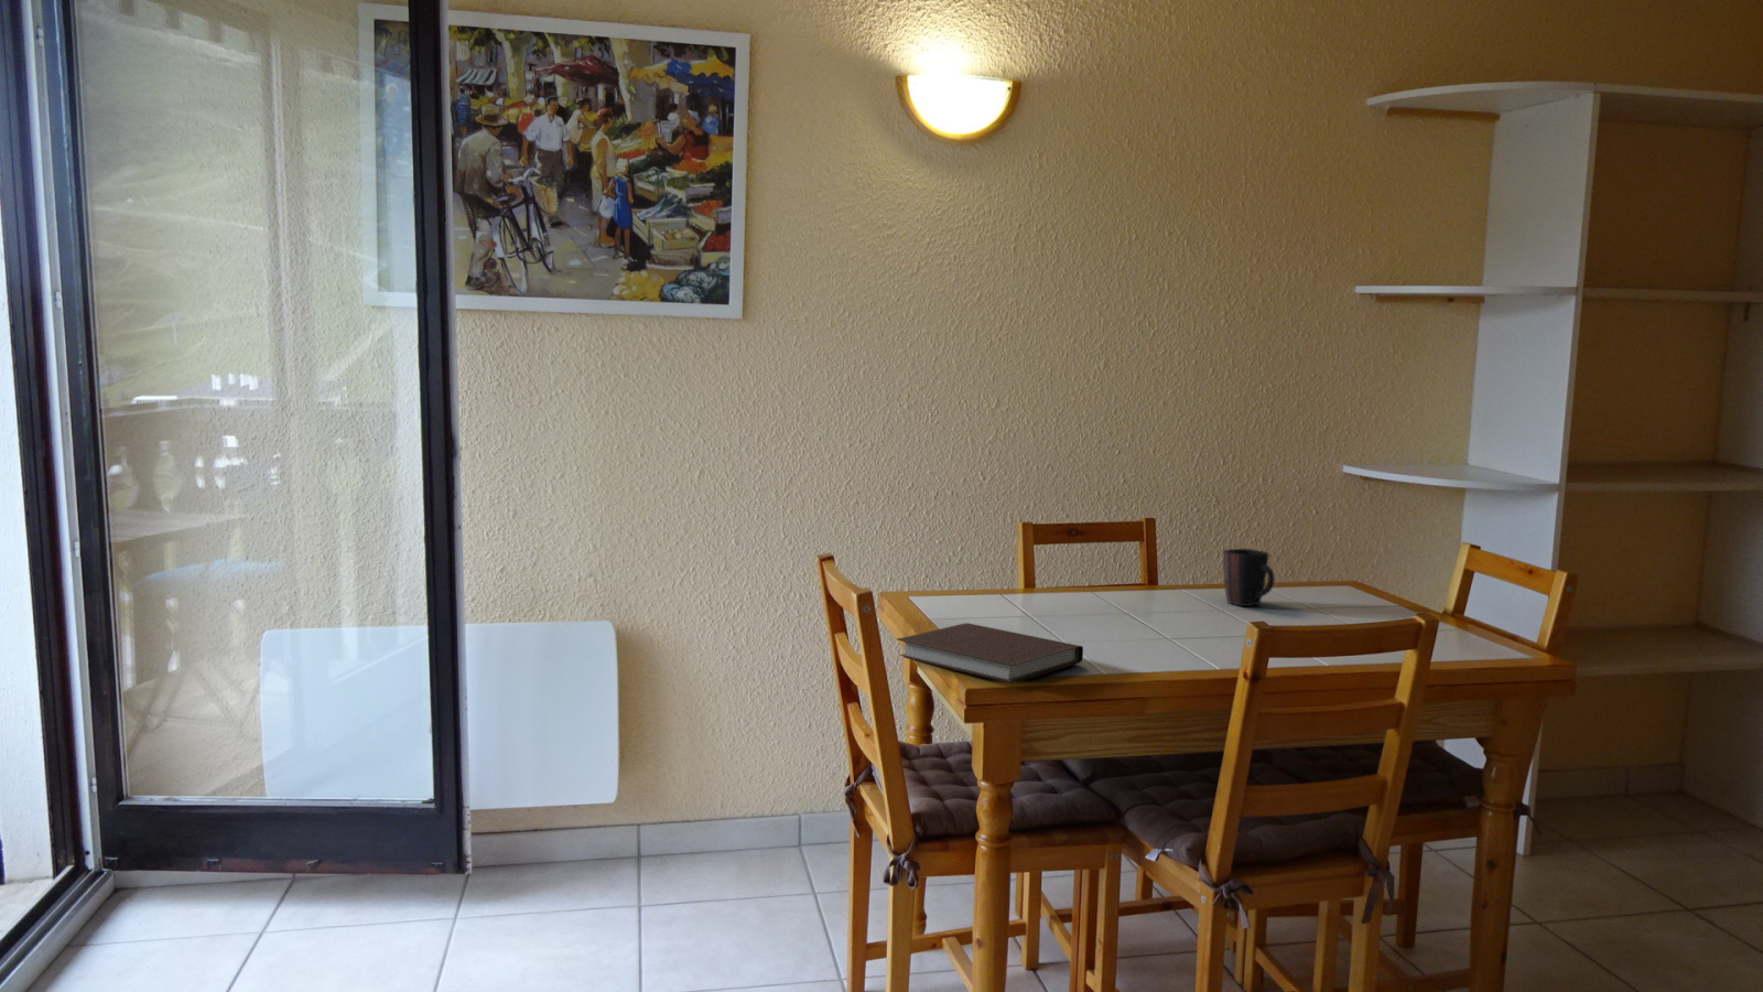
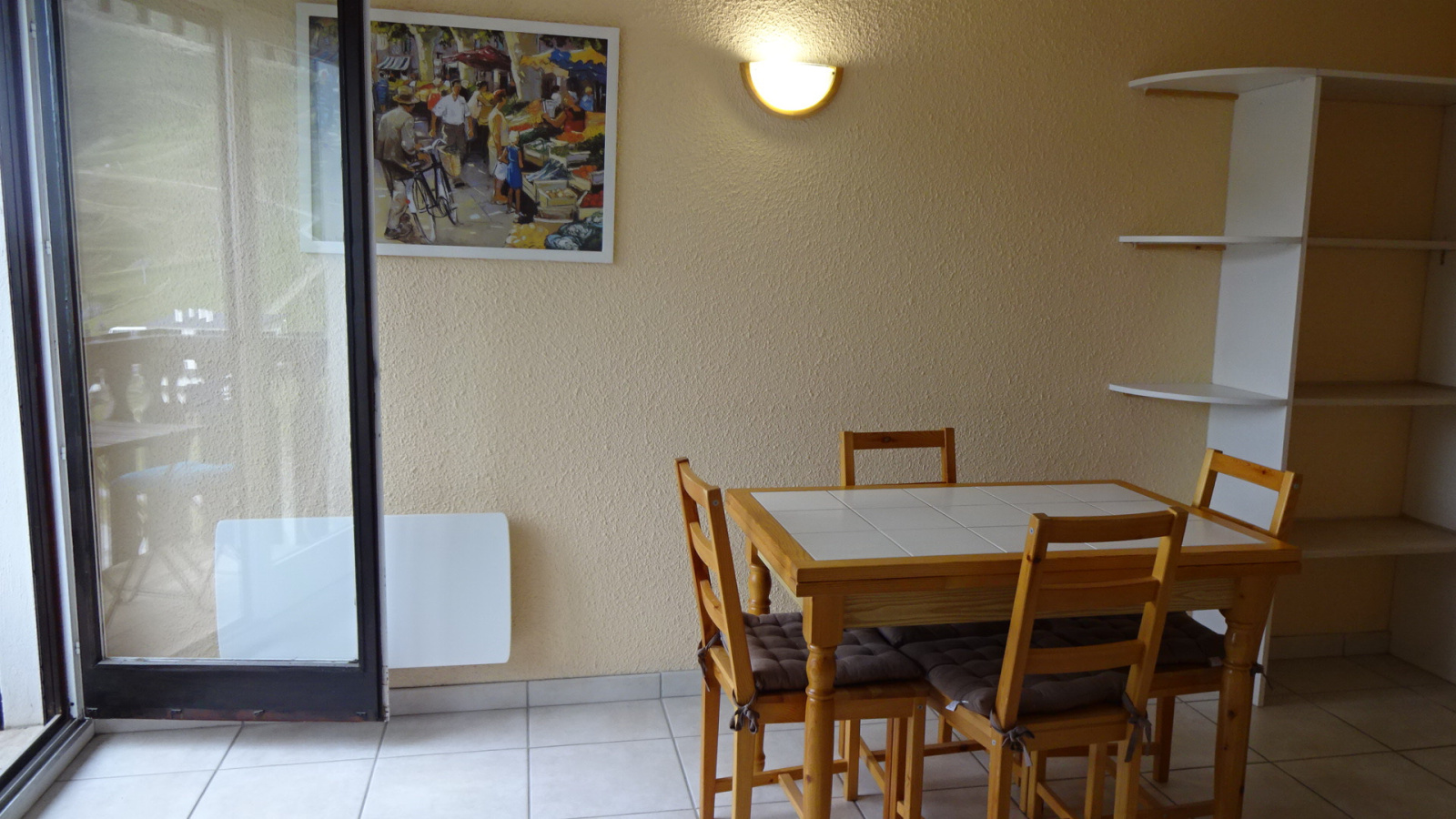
- mug [1222,547,1276,607]
- notebook [896,621,1084,684]
